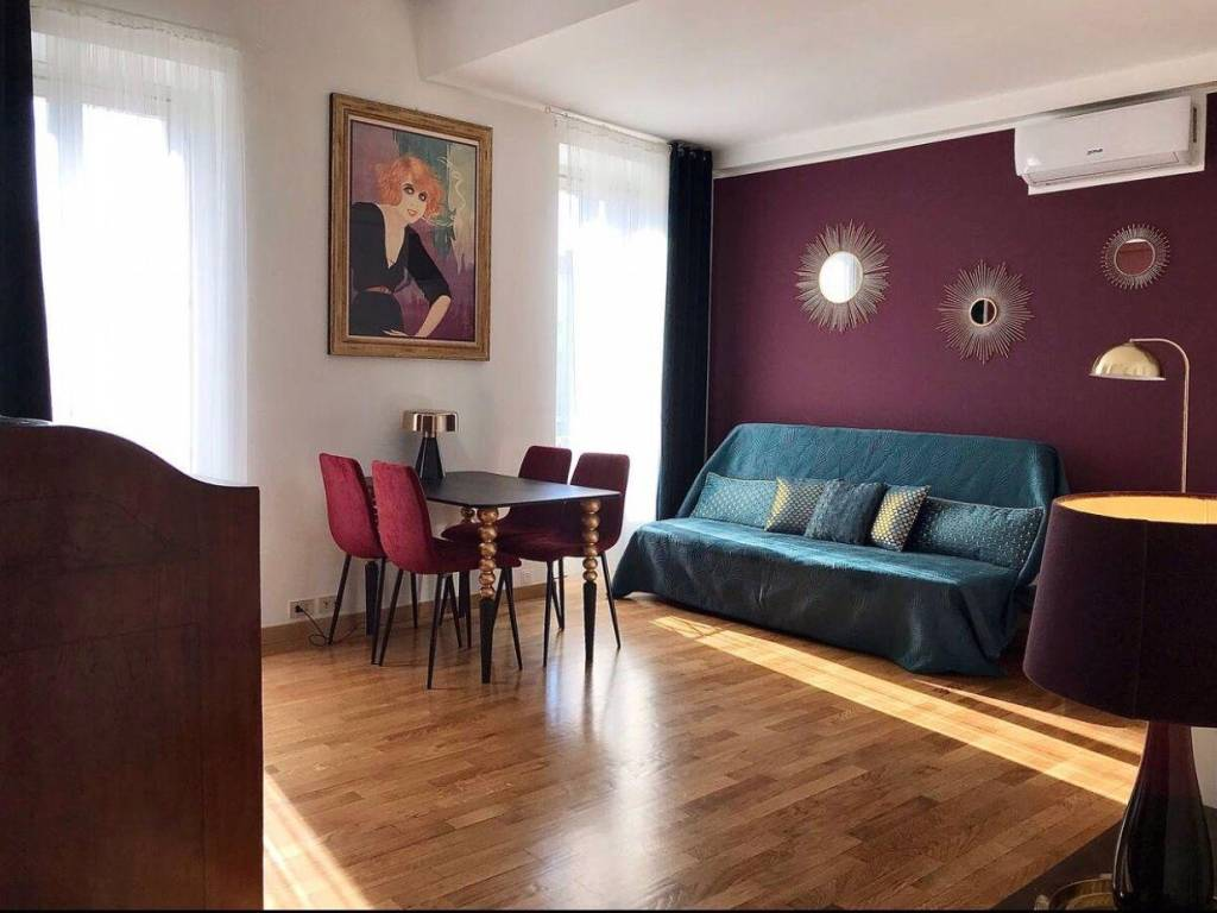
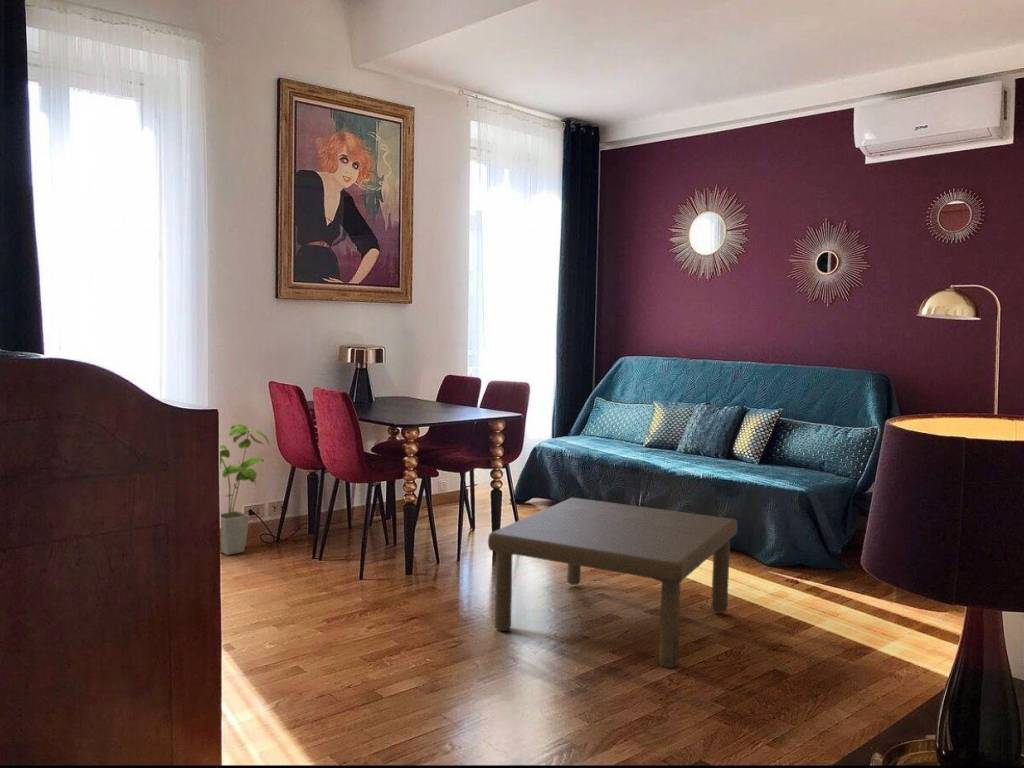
+ coffee table [487,497,738,669]
+ house plant [219,423,271,556]
